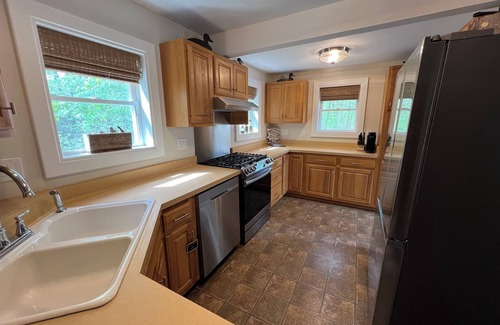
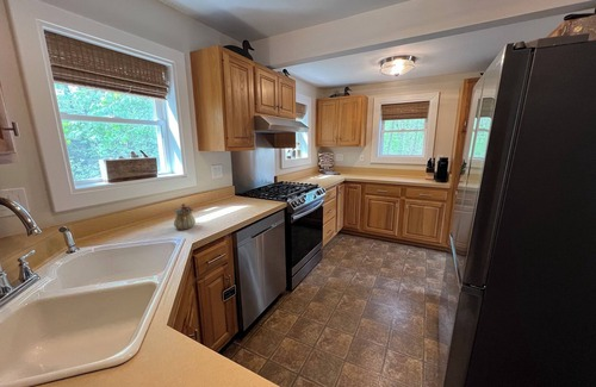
+ teapot [173,202,197,231]
